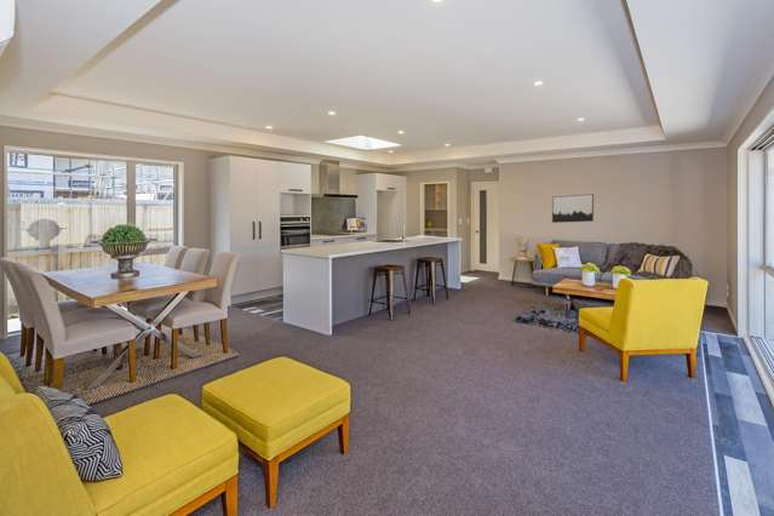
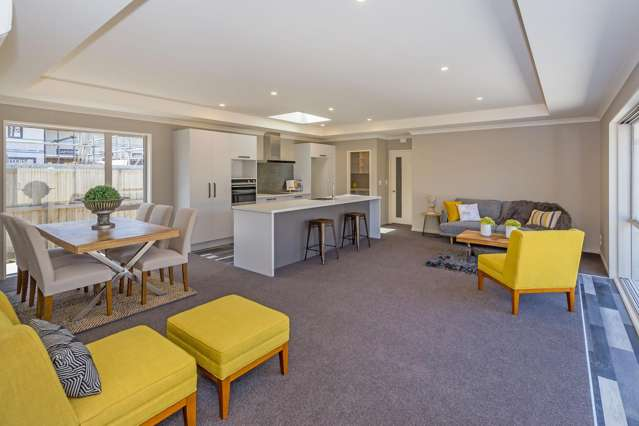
- wall art [551,193,595,224]
